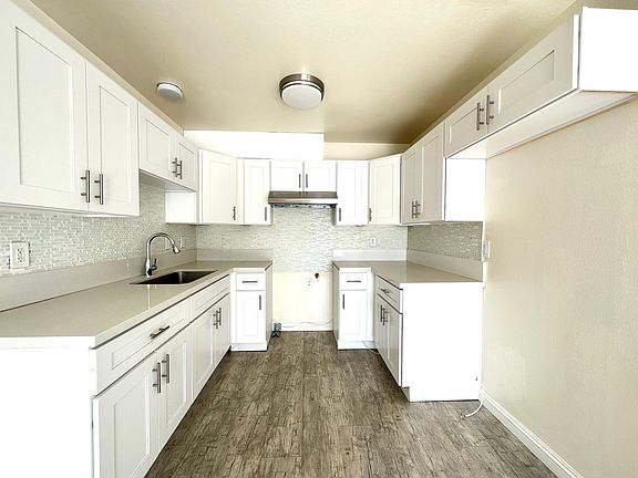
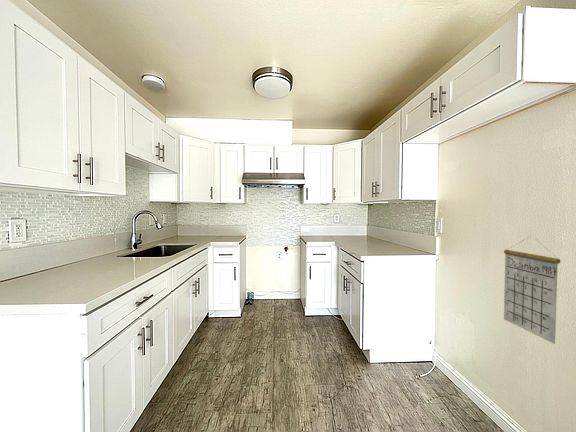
+ calendar [503,236,561,345]
